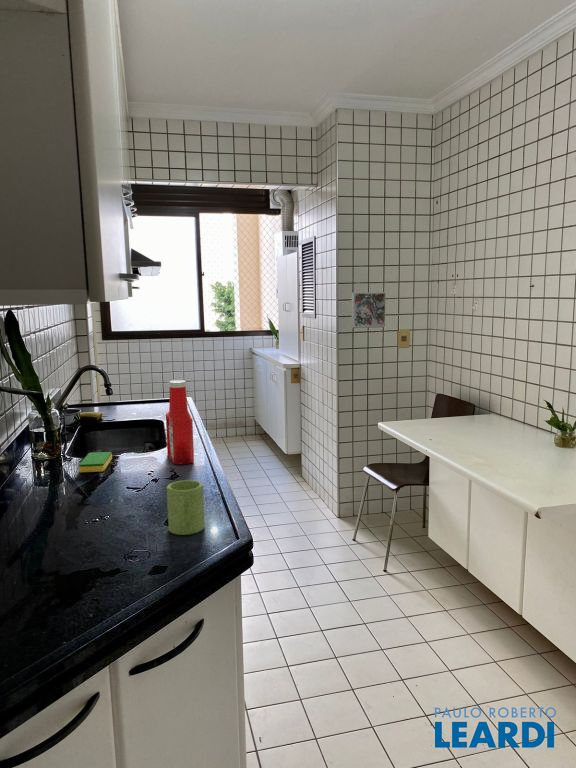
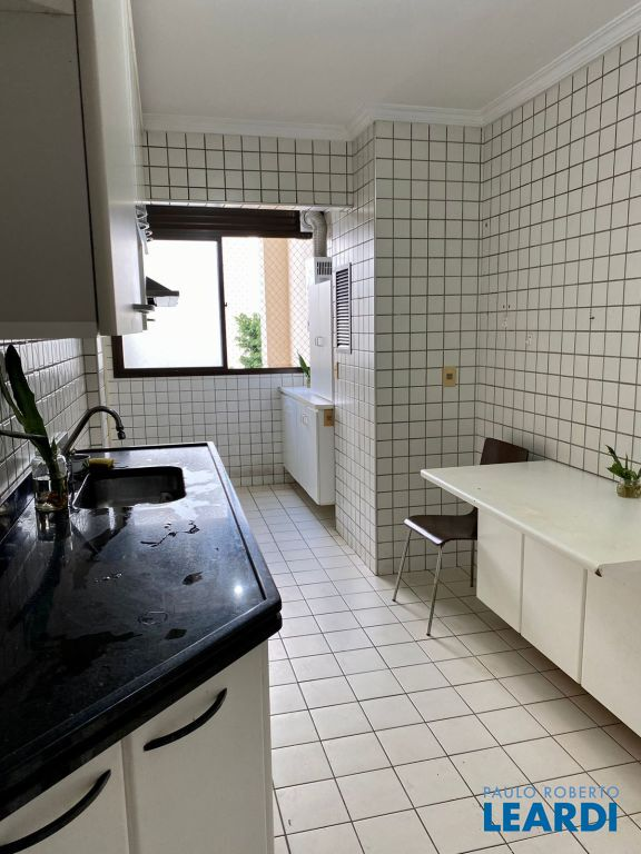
- mug [166,479,206,536]
- dish sponge [78,451,113,473]
- decorative tile [351,291,386,329]
- soap bottle [165,379,195,465]
